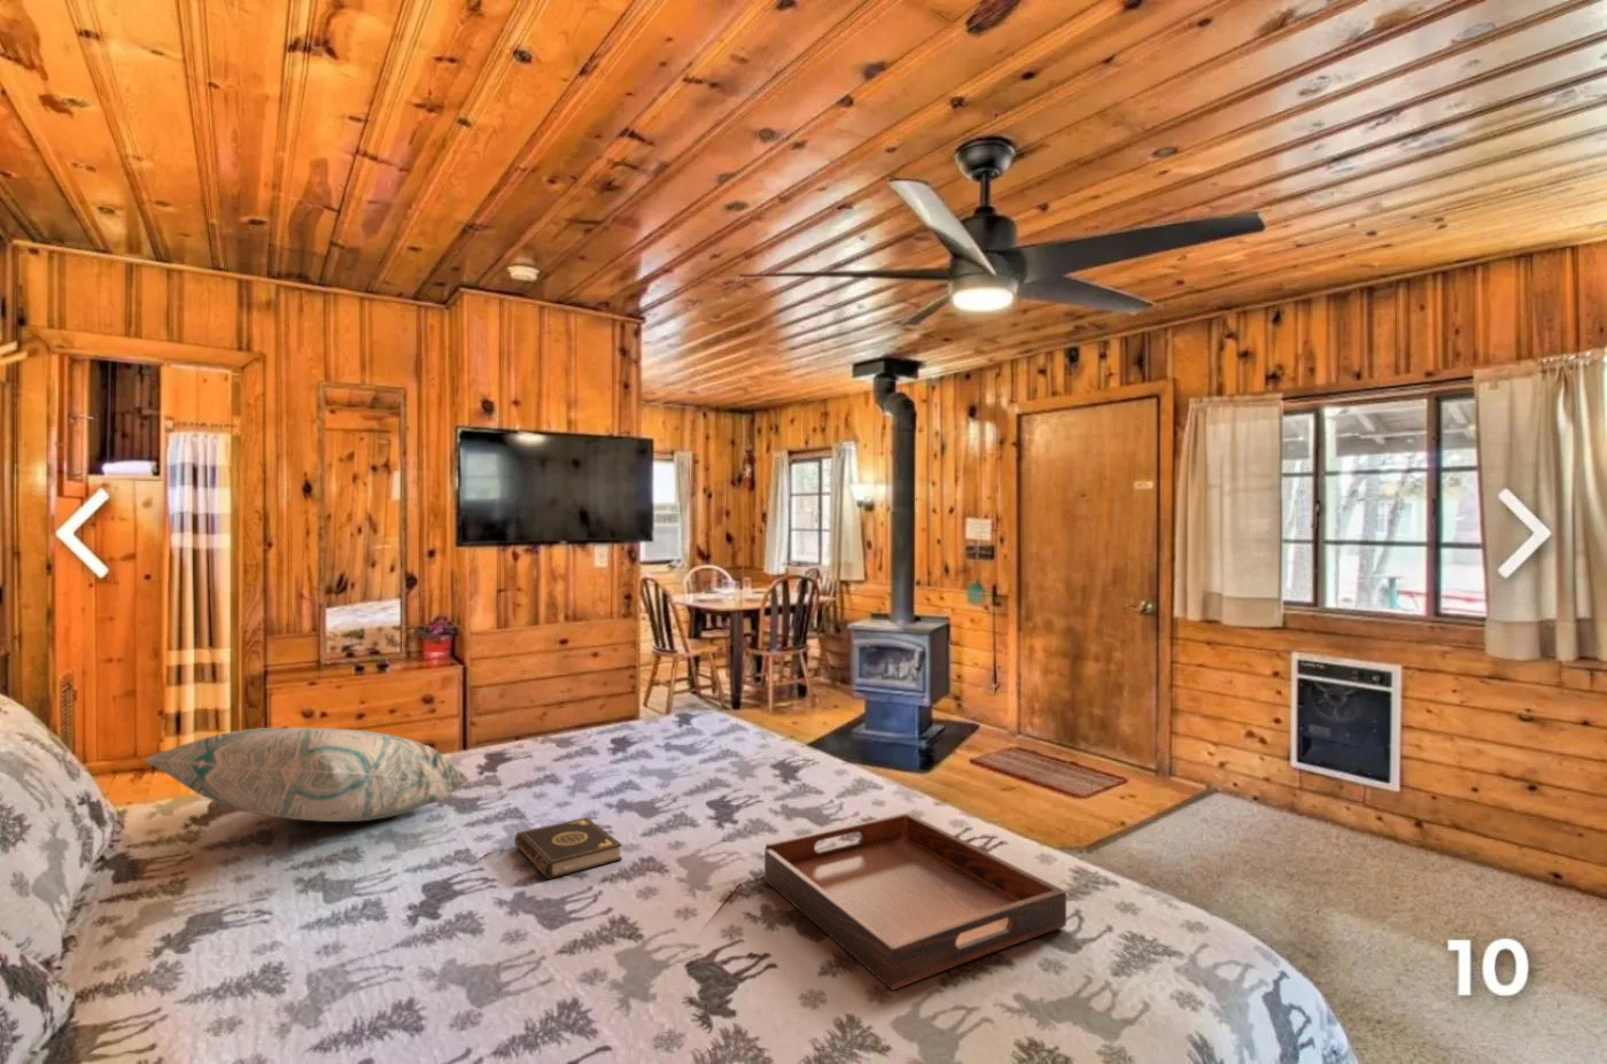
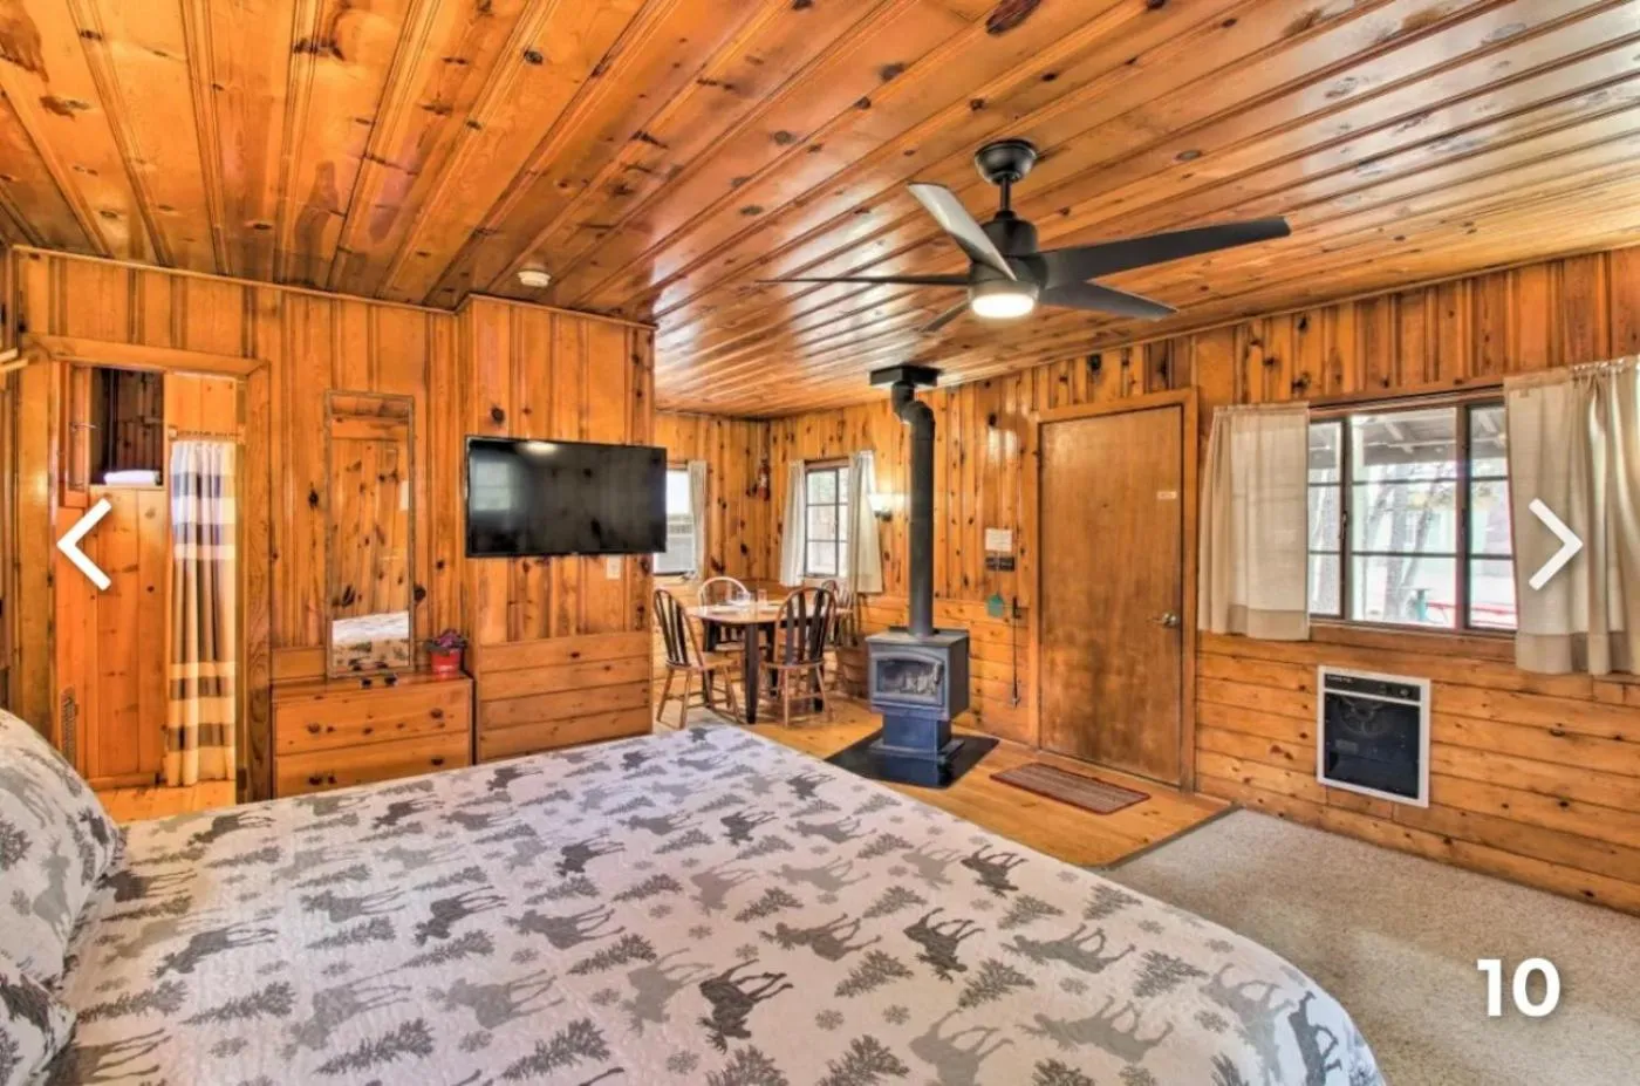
- serving tray [764,811,1068,992]
- decorative pillow [140,727,472,823]
- book [513,816,624,880]
